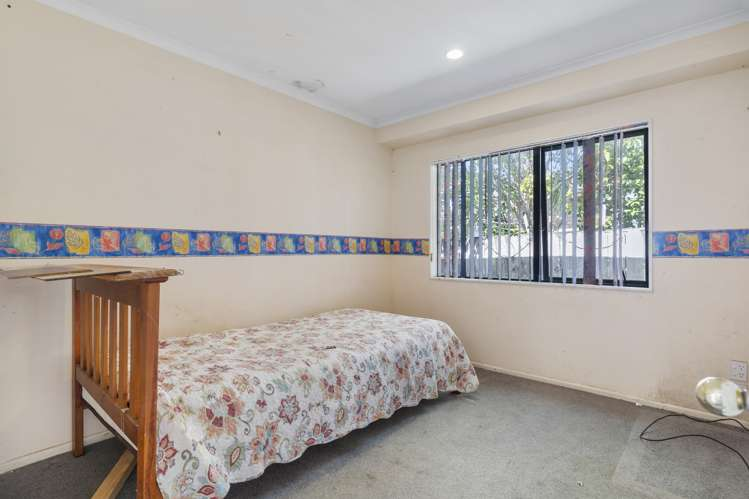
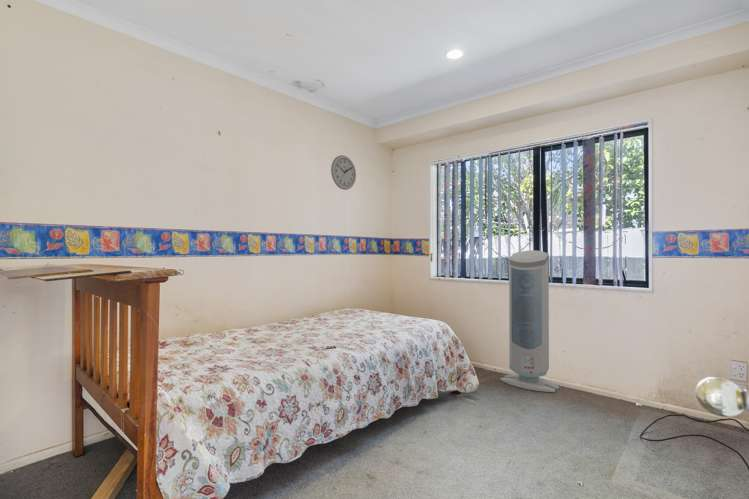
+ air purifier [499,249,560,393]
+ wall clock [330,154,357,191]
